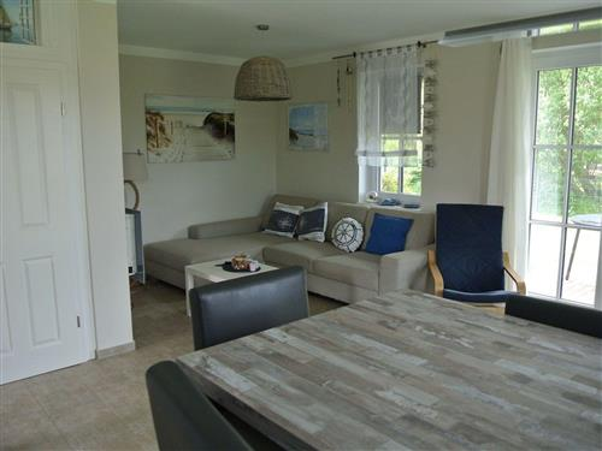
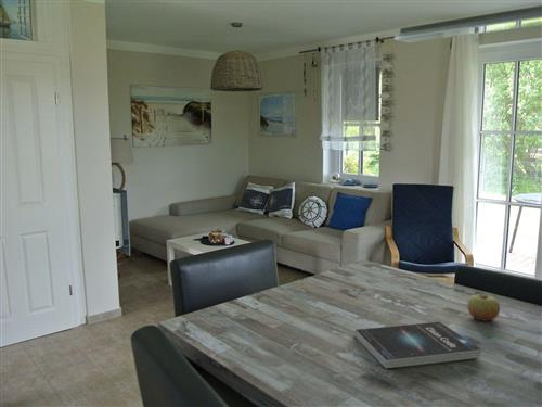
+ book [354,320,482,370]
+ apple [466,293,501,322]
